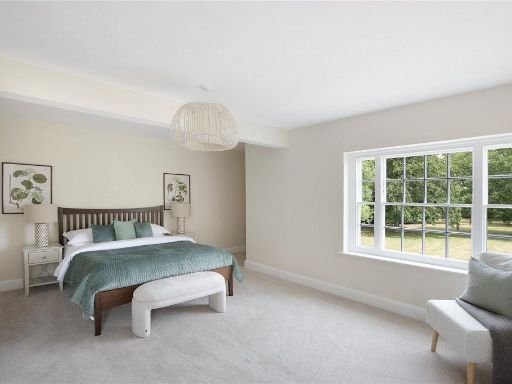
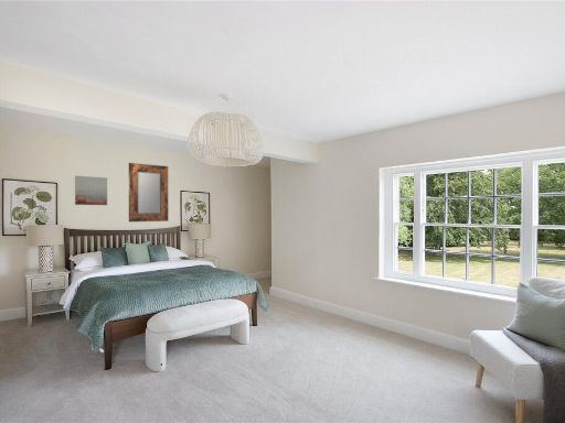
+ wall art [74,175,108,206]
+ home mirror [128,162,169,223]
